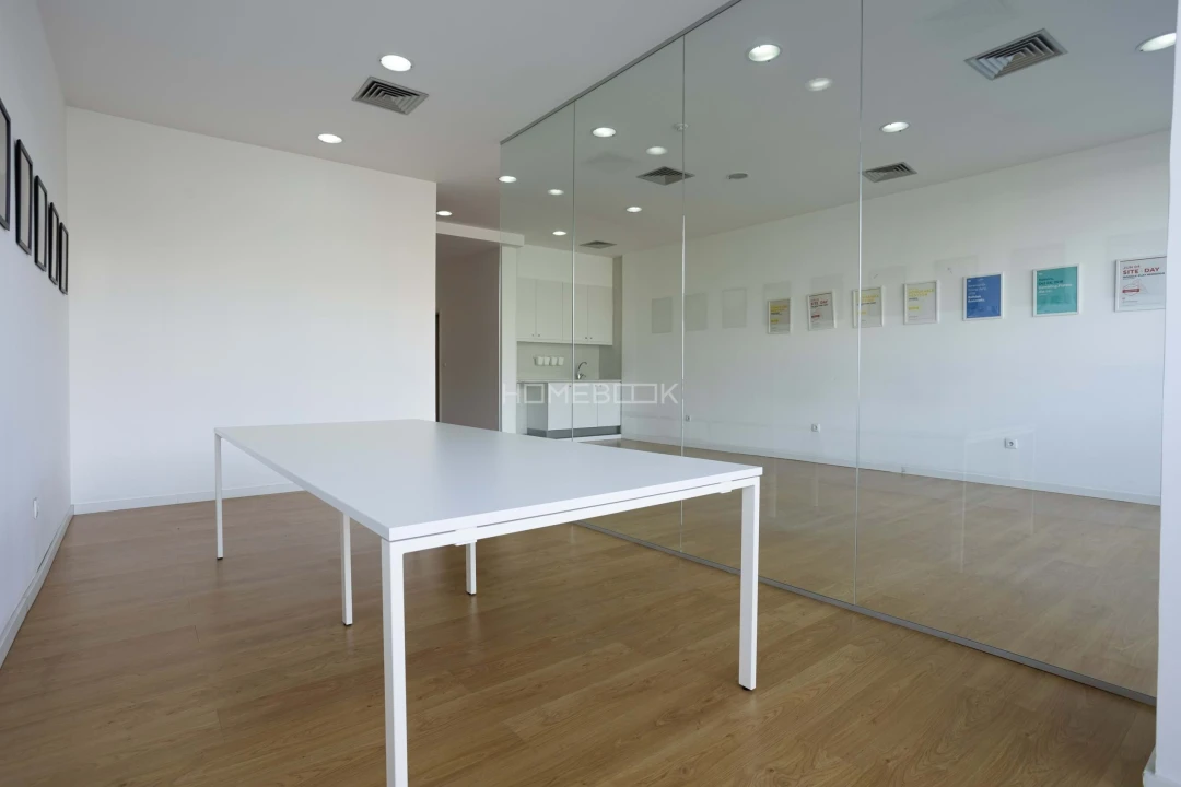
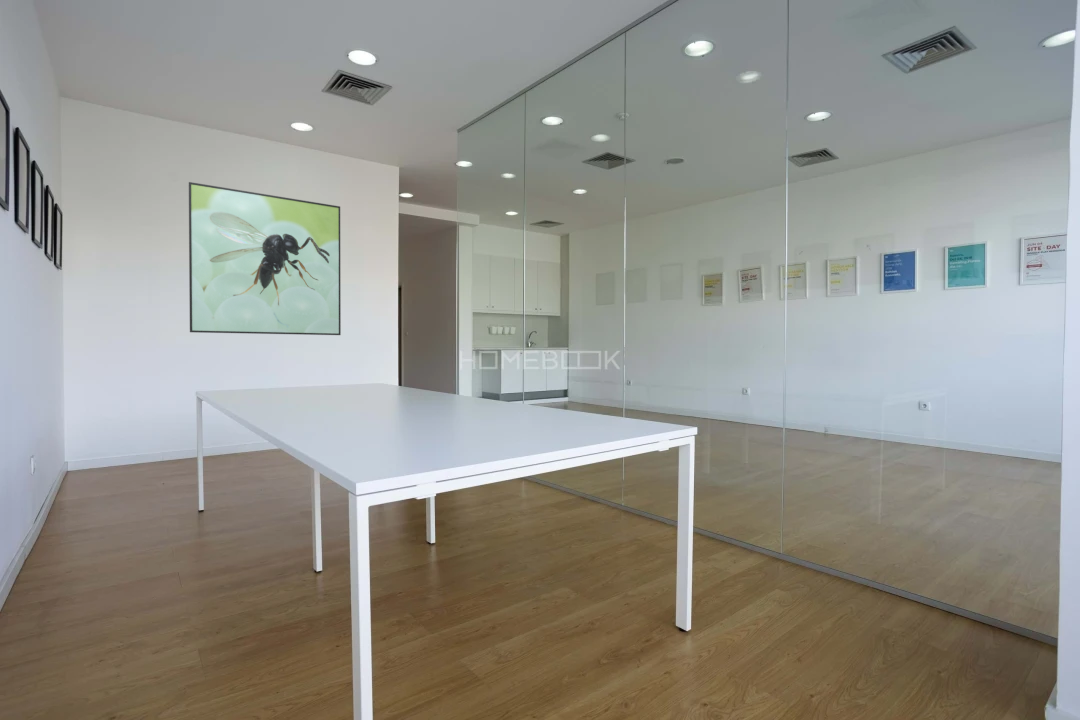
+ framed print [188,181,342,336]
